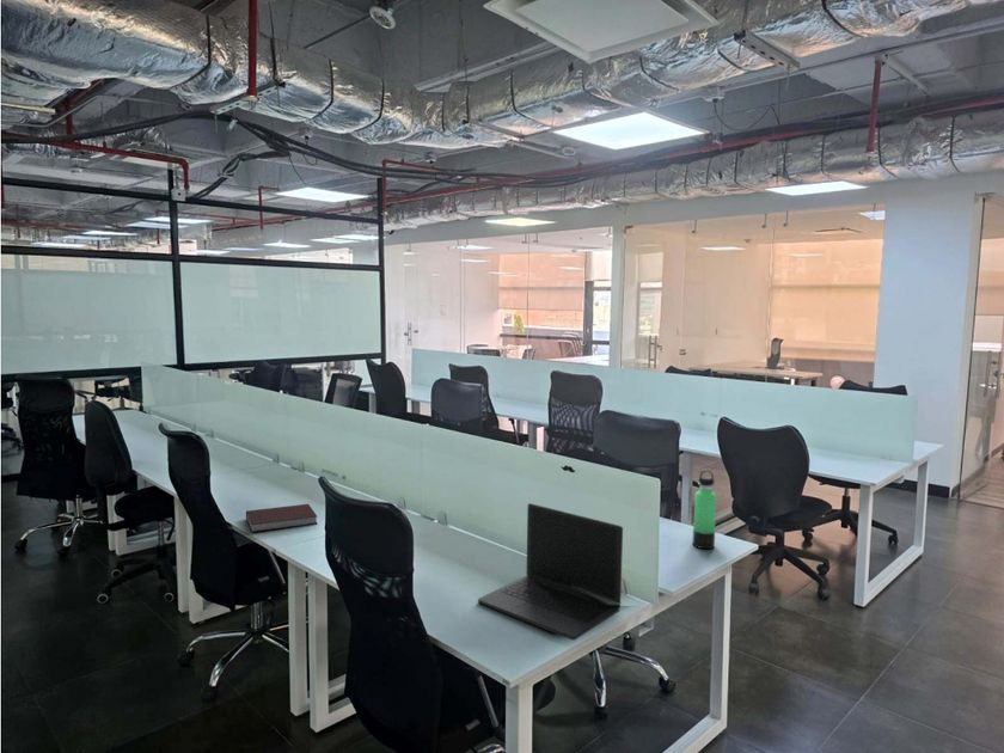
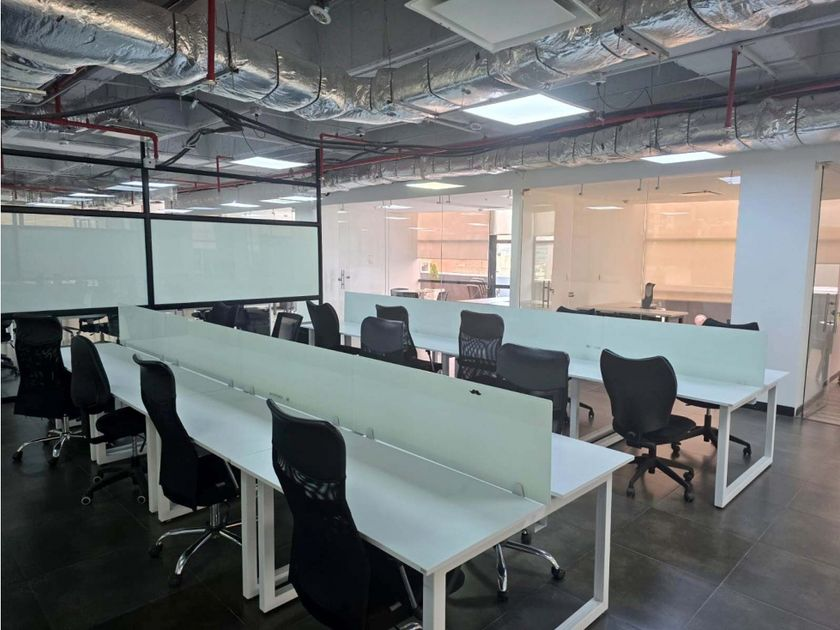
- thermos bottle [691,469,717,550]
- laptop [477,502,624,641]
- notebook [245,503,318,533]
